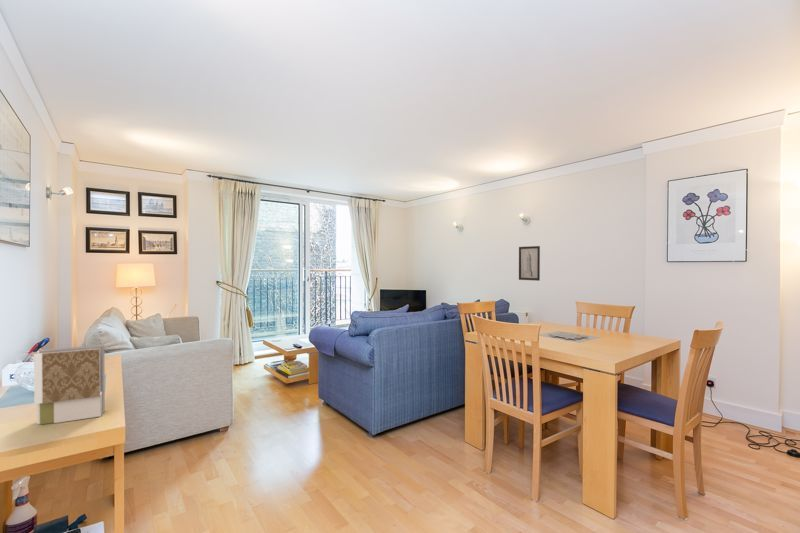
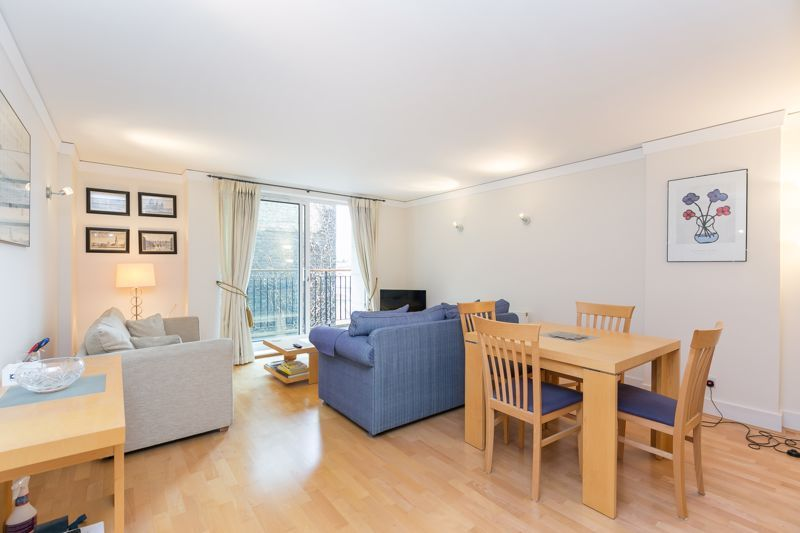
- wall art [518,245,541,282]
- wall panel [33,344,106,425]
